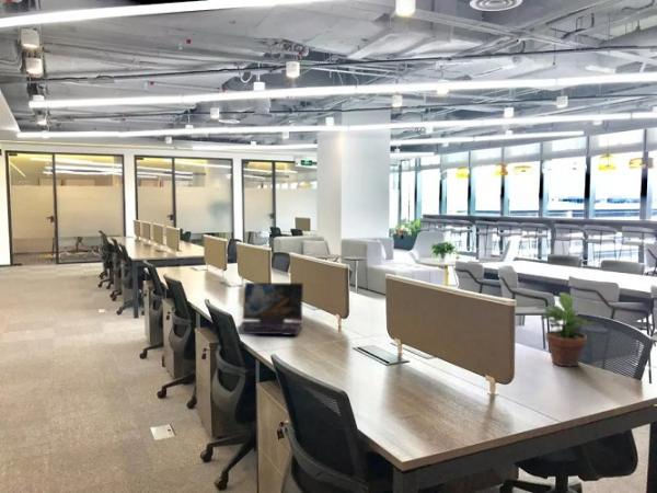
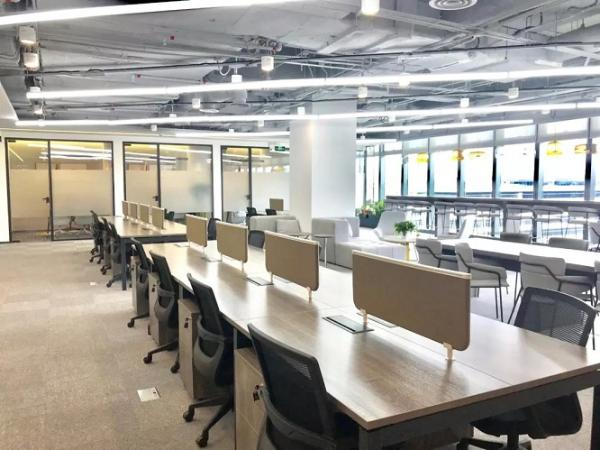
- laptop [235,282,304,336]
- potted plant [535,291,604,368]
